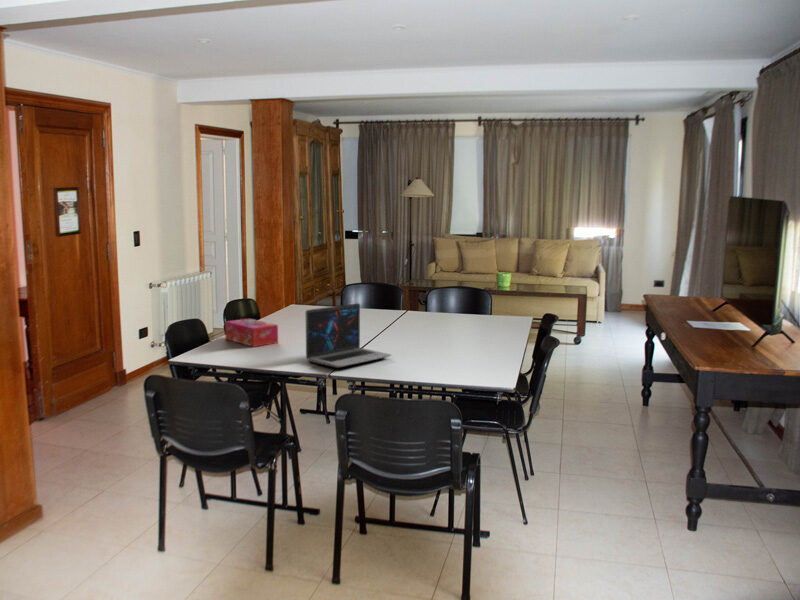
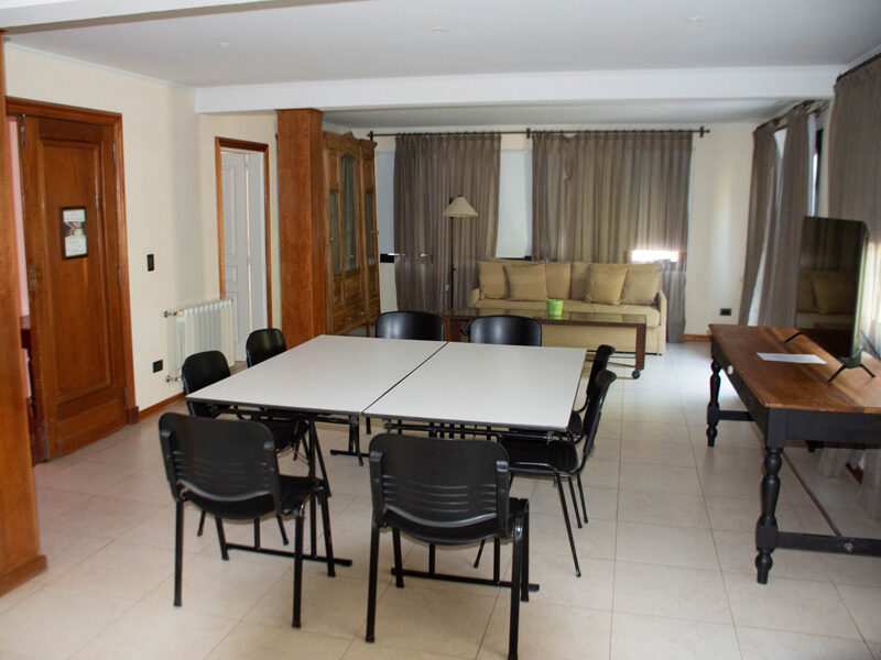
- tissue box [224,317,279,348]
- laptop [305,302,392,369]
